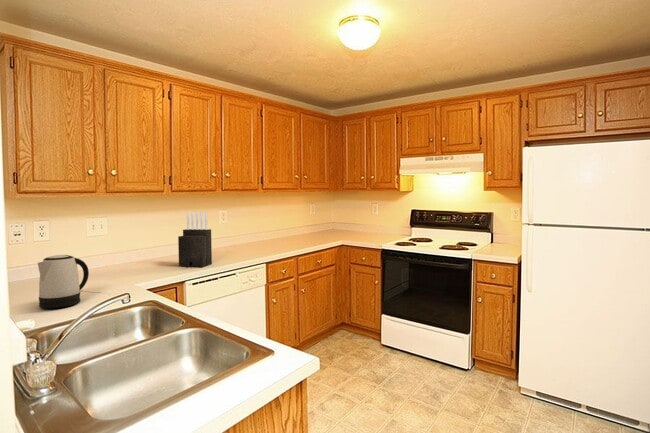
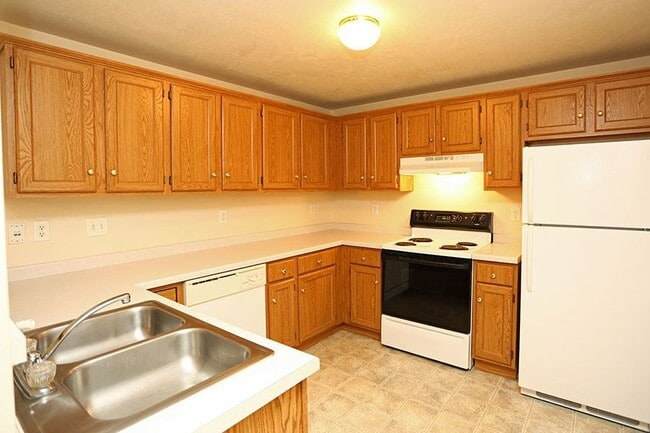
- knife block [177,211,213,268]
- kettle [37,254,90,309]
